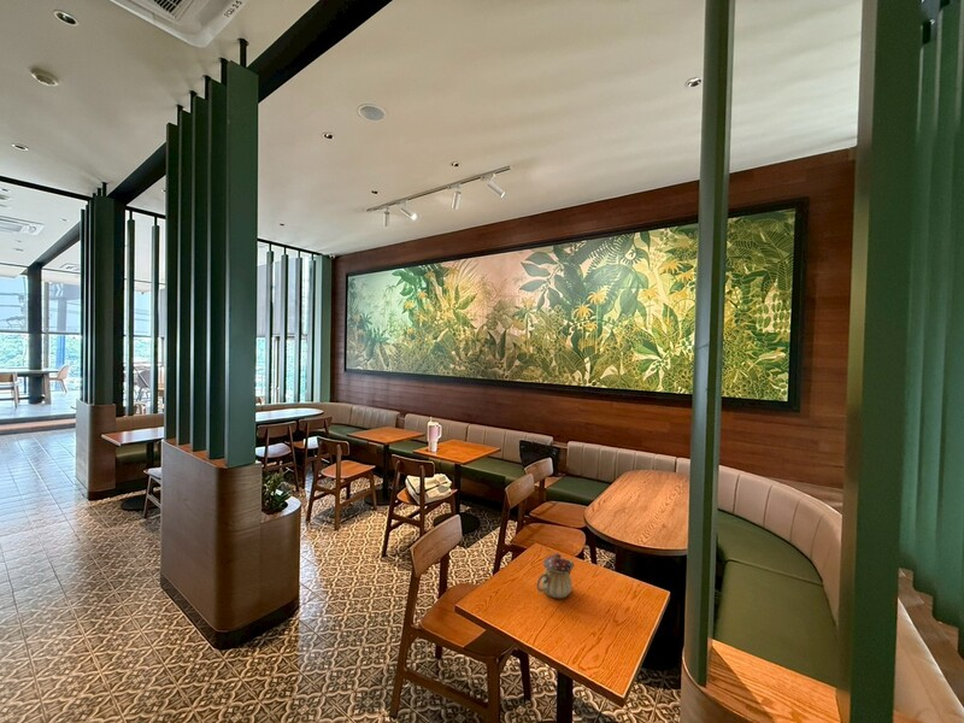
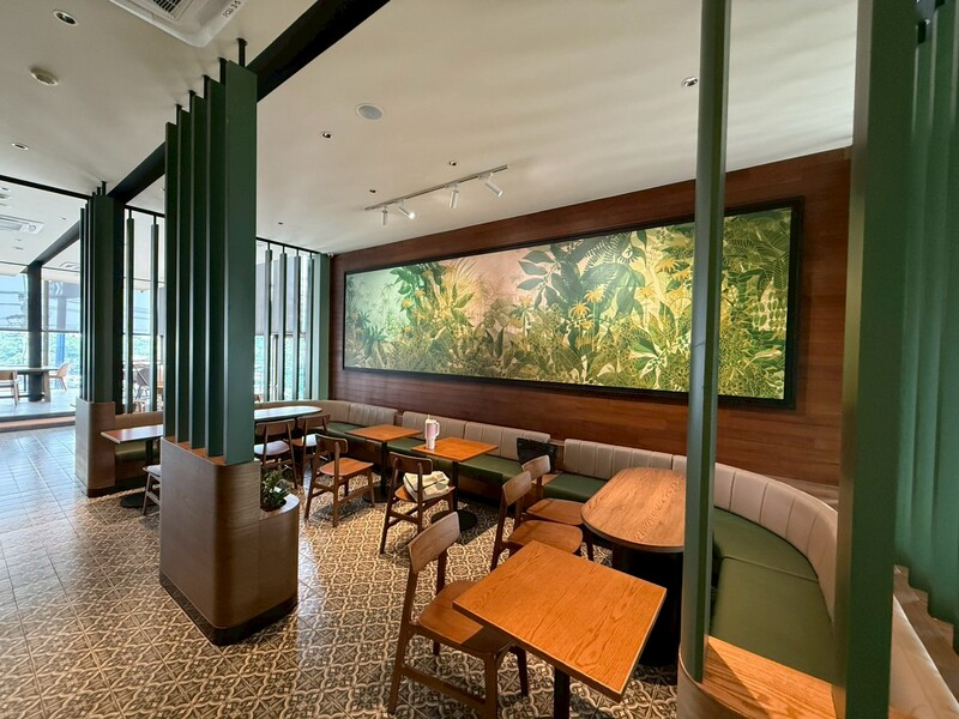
- teapot [535,552,576,600]
